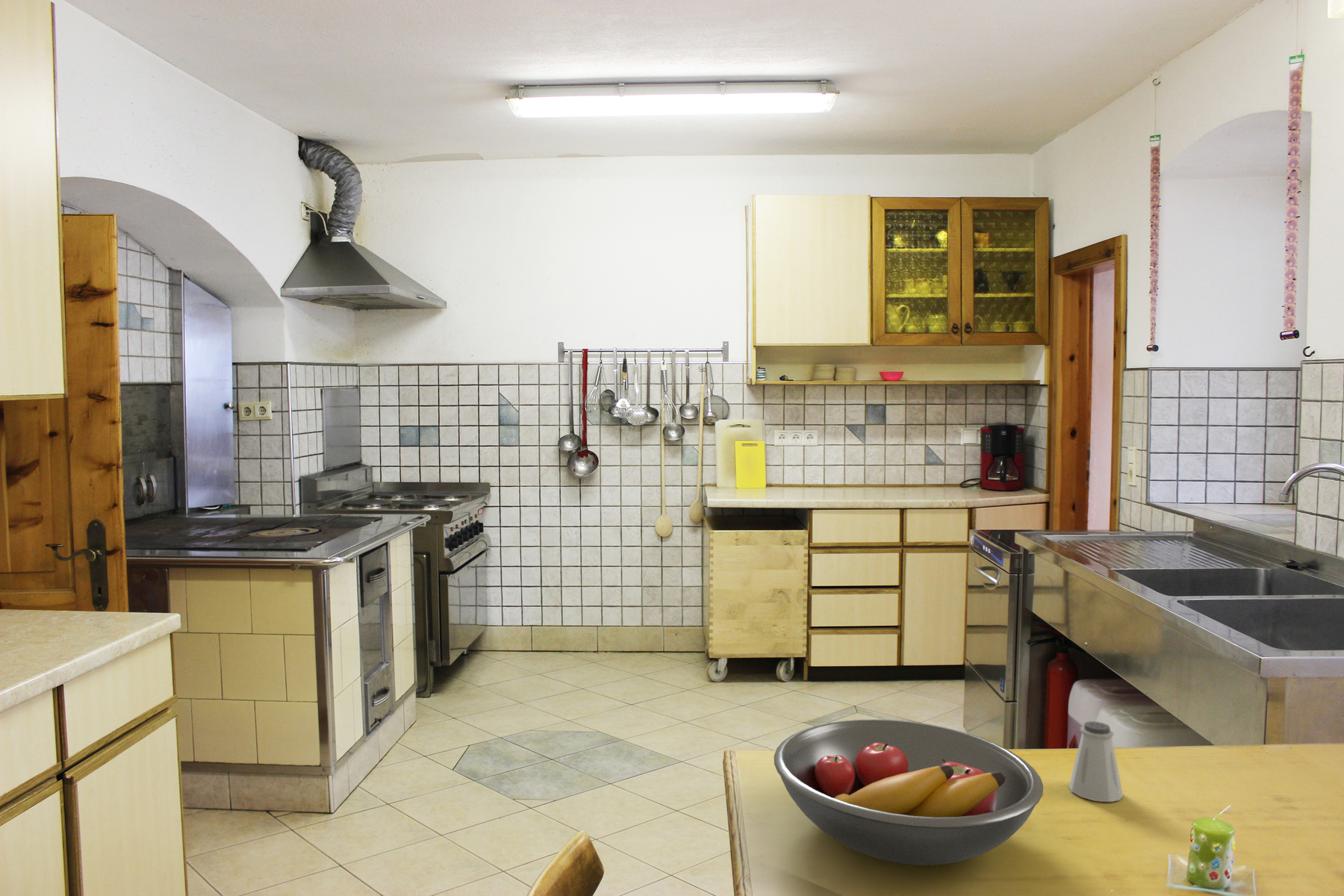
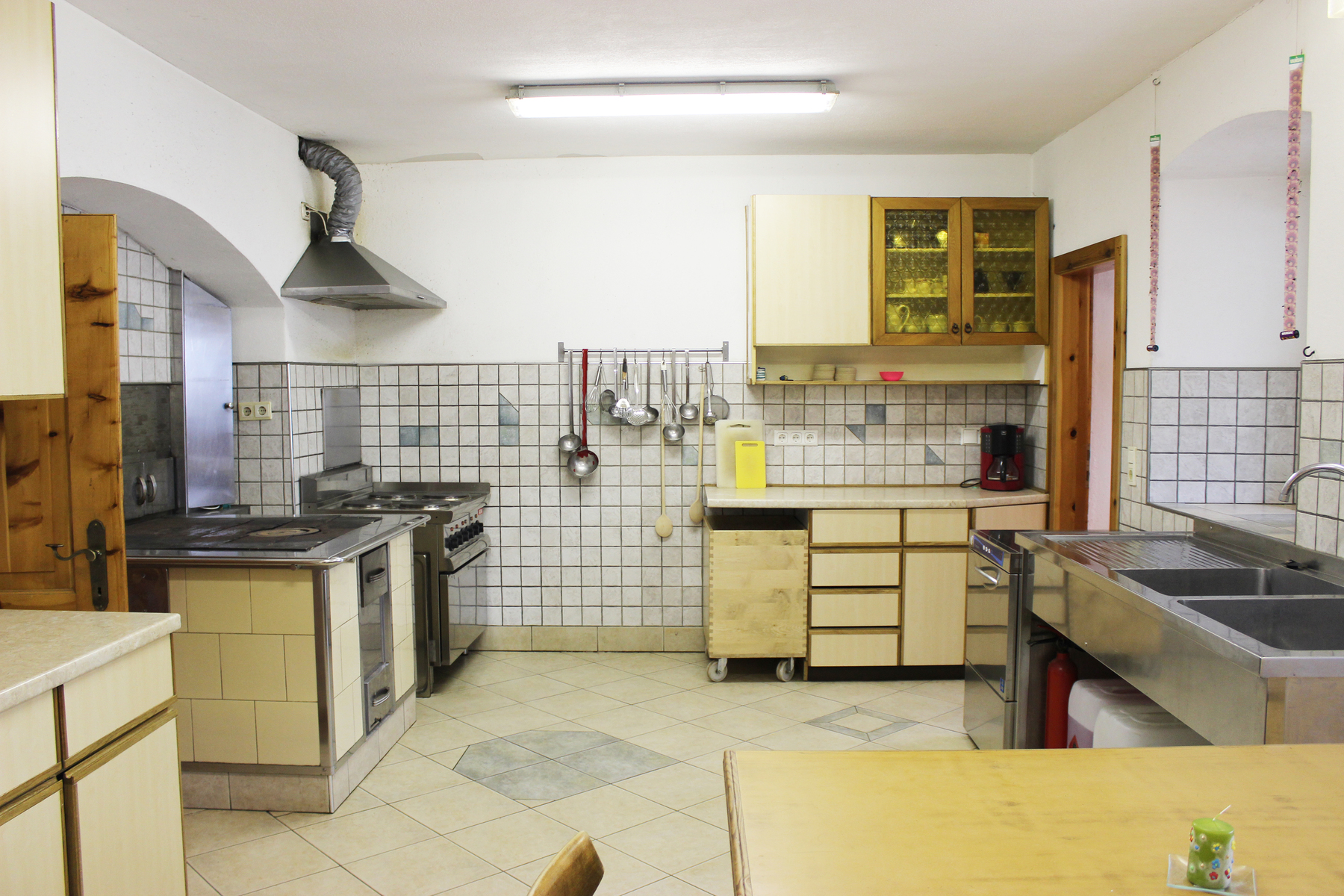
- saltshaker [1068,721,1124,803]
- fruit bowl [774,719,1044,866]
